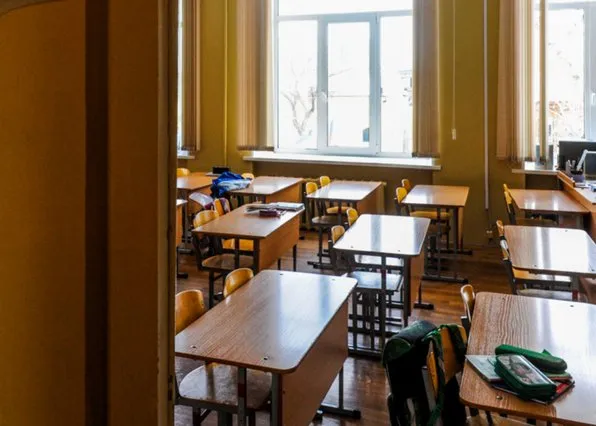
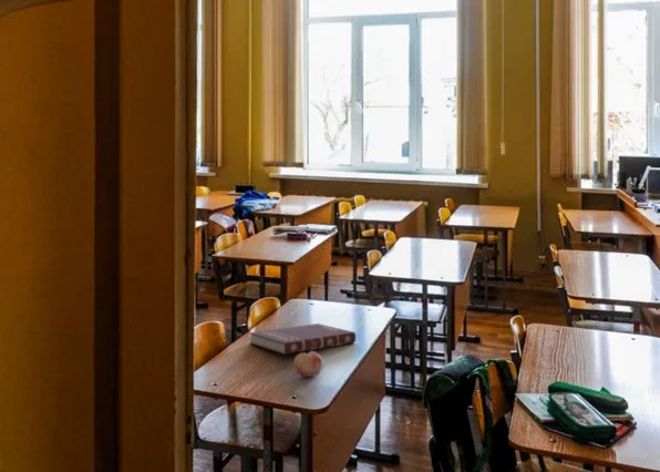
+ fruit [292,350,324,378]
+ book [248,322,358,356]
